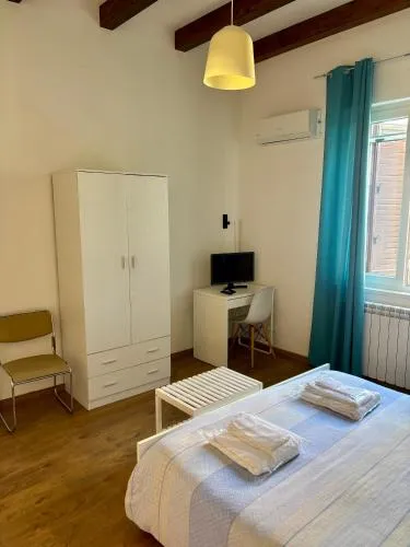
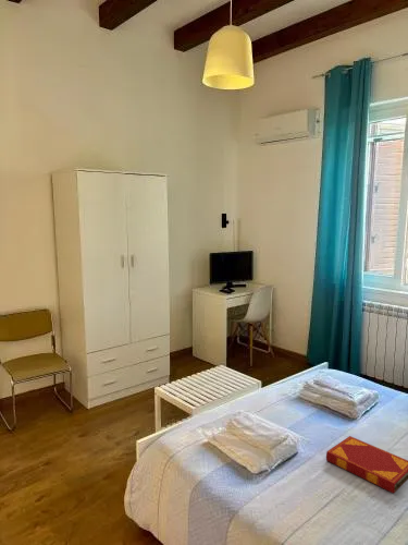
+ hardback book [325,435,408,495]
